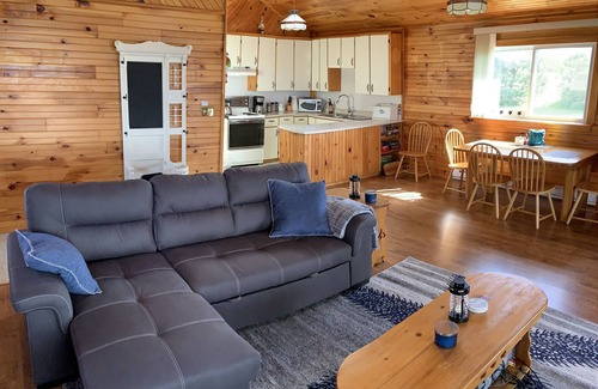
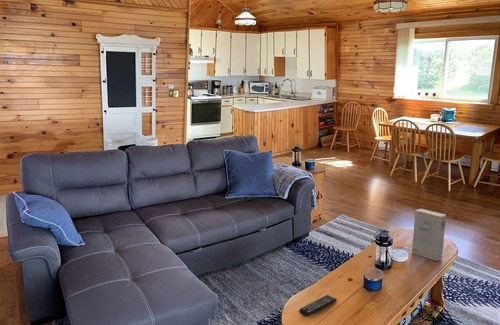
+ book [411,208,447,262]
+ remote control [298,294,338,318]
